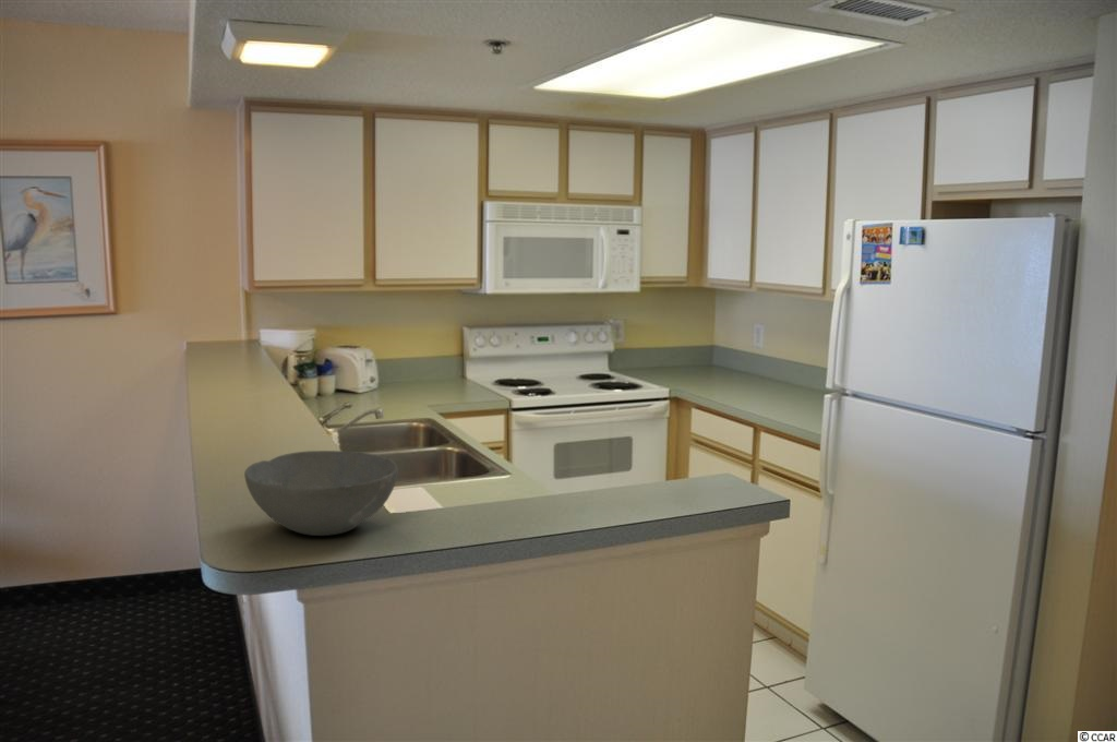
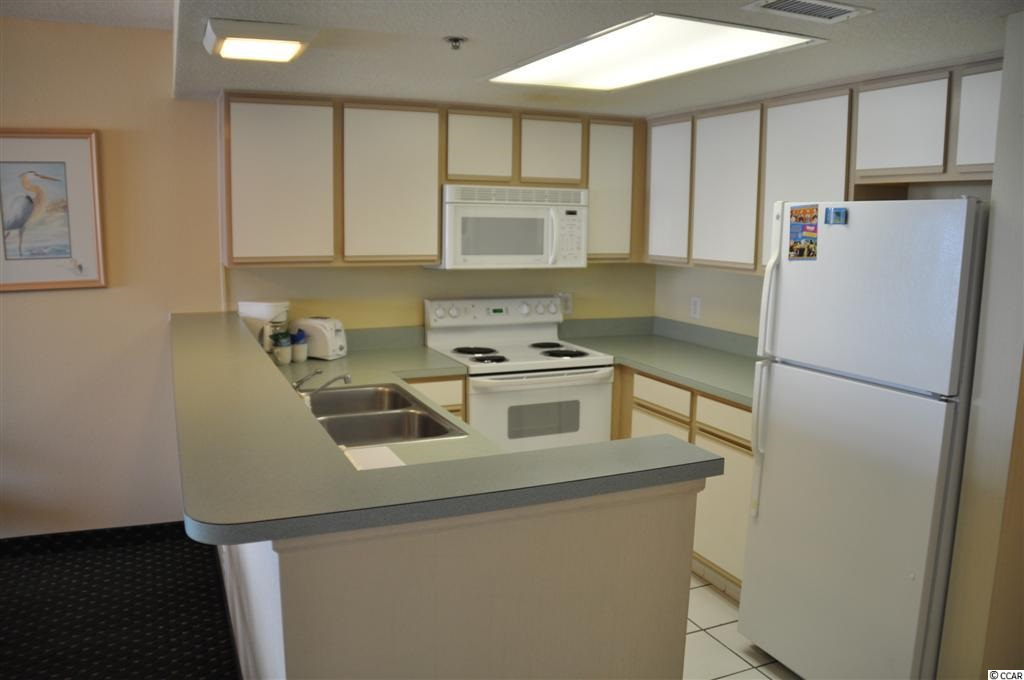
- bowl [243,450,399,537]
